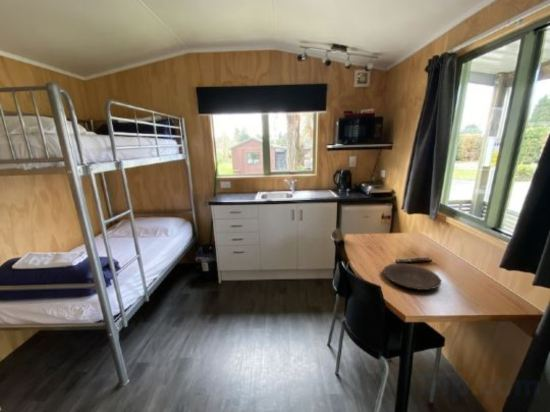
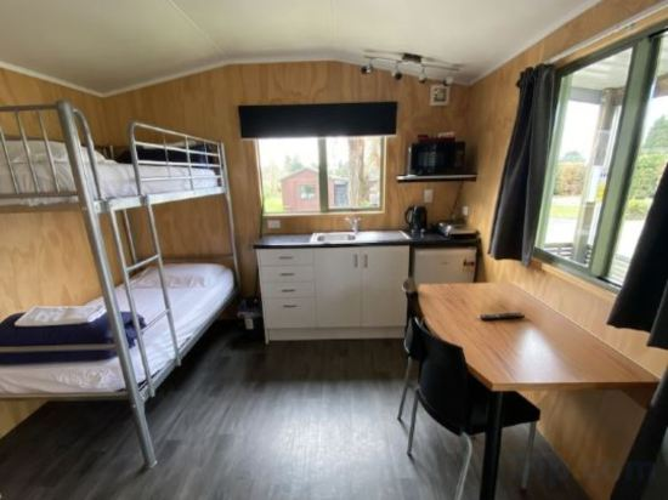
- plate [382,262,442,291]
